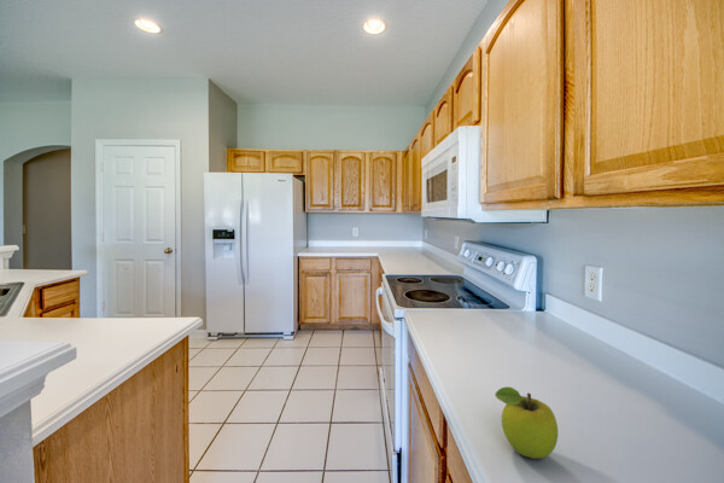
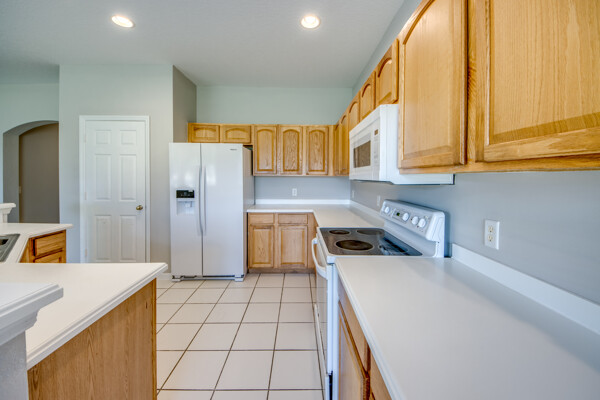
- fruit [494,386,559,460]
